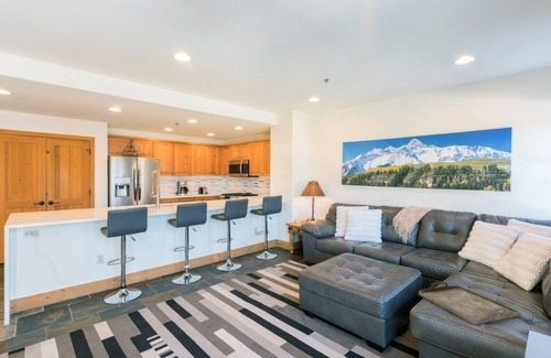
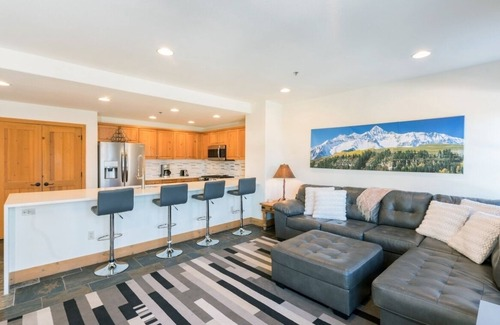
- serving tray [418,281,522,326]
